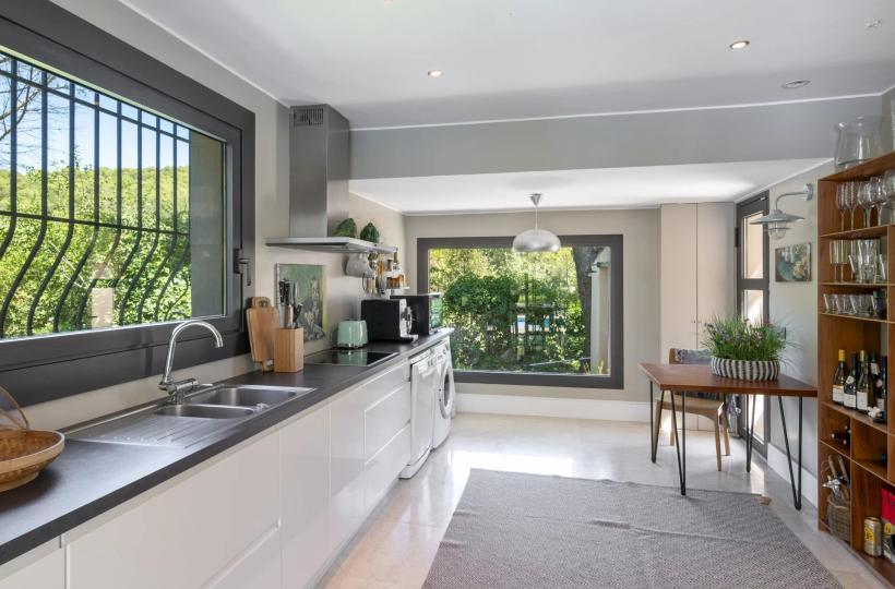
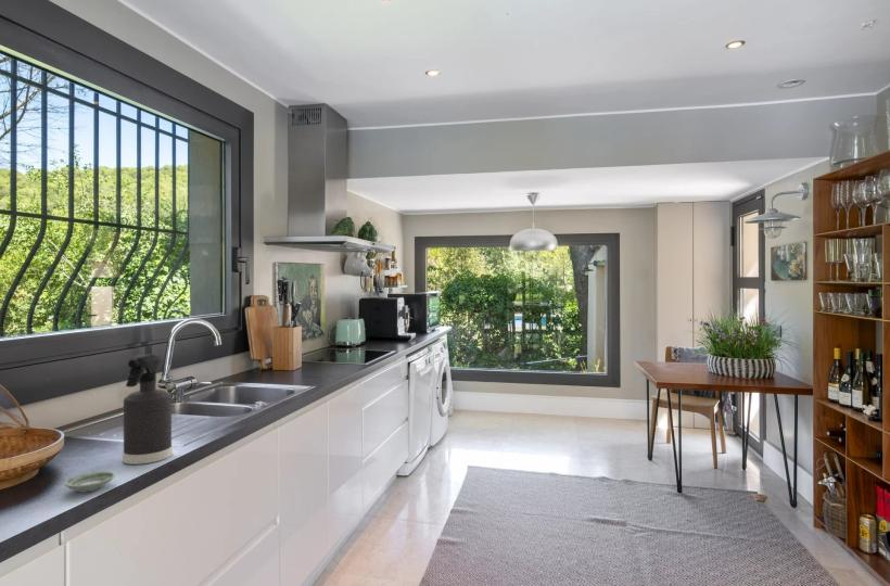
+ saucer [63,470,117,494]
+ spray bottle [122,354,174,466]
